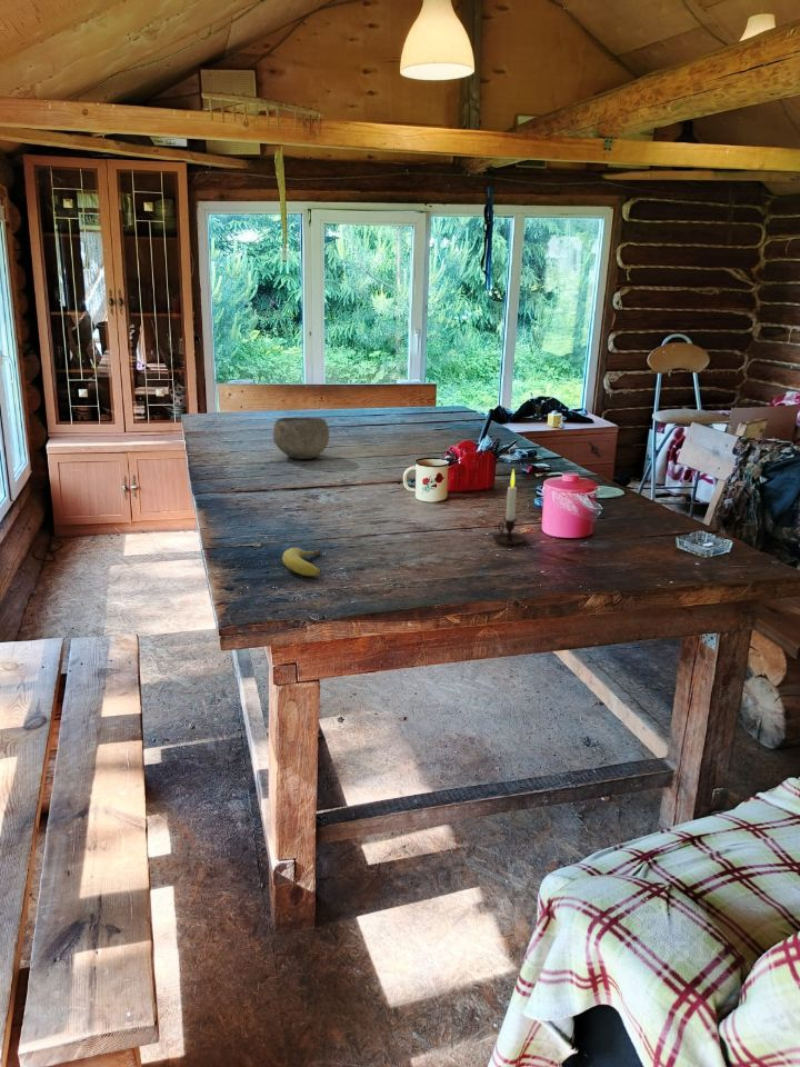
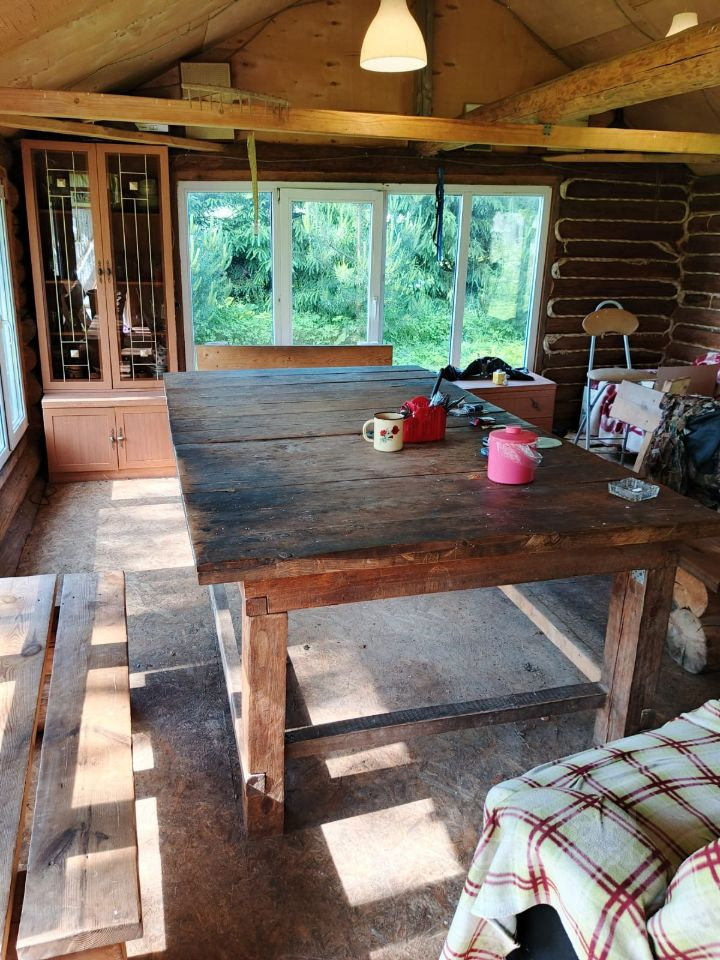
- bowl [272,416,331,460]
- candle [491,469,528,546]
- fruit [281,547,322,577]
